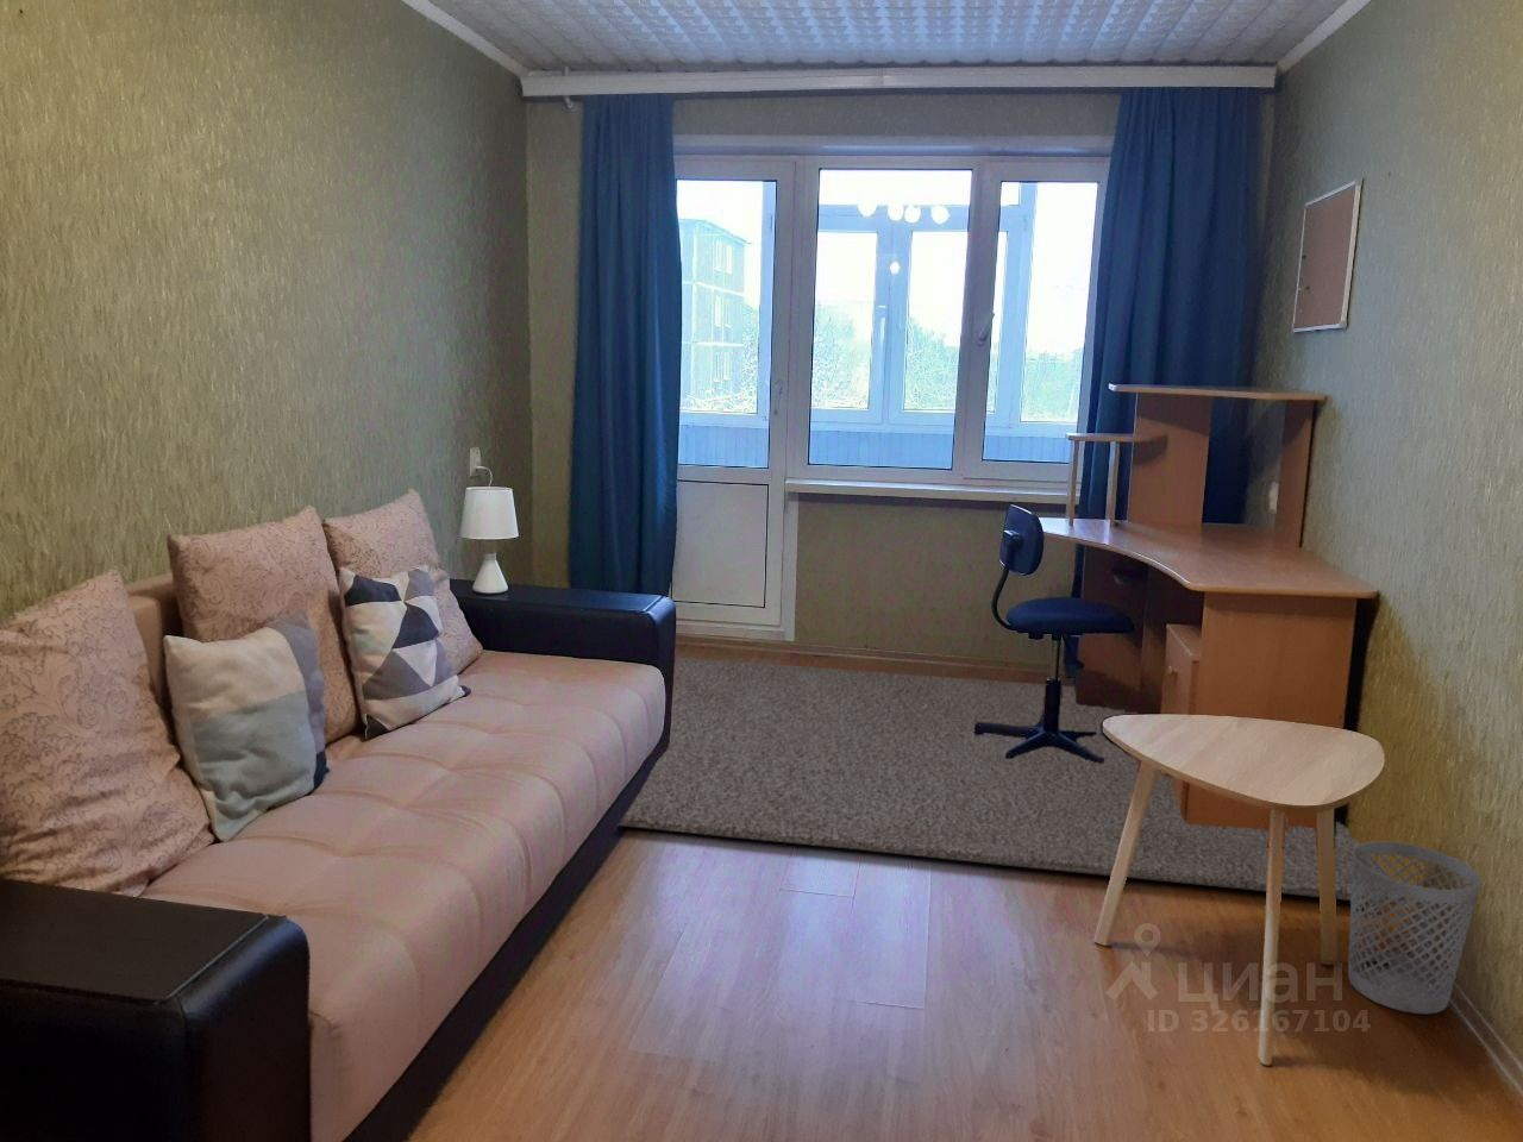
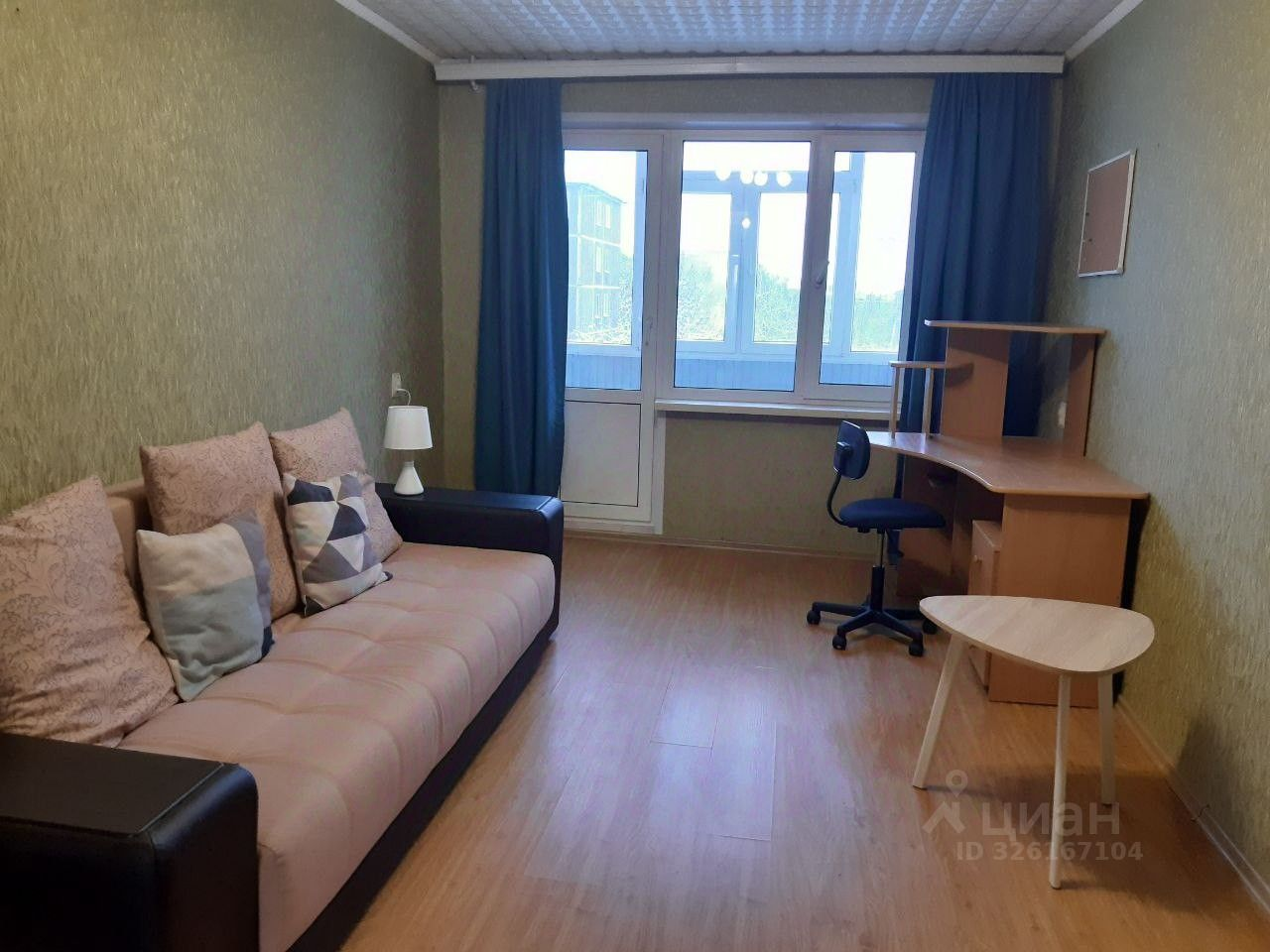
- rug [616,656,1411,908]
- wastebasket [1347,840,1482,1015]
